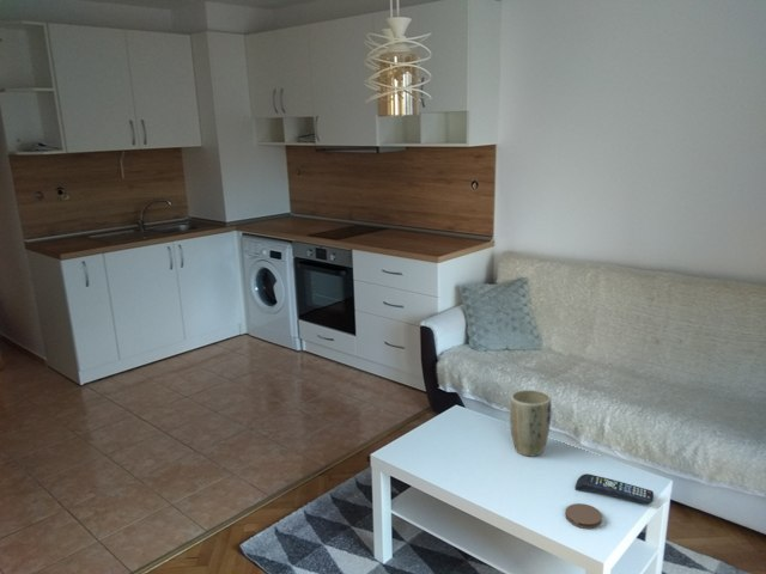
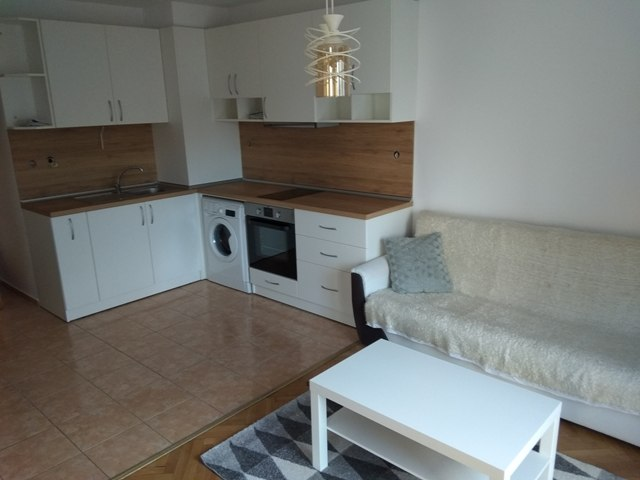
- remote control [573,472,655,506]
- plant pot [509,389,552,457]
- coaster [565,502,603,530]
